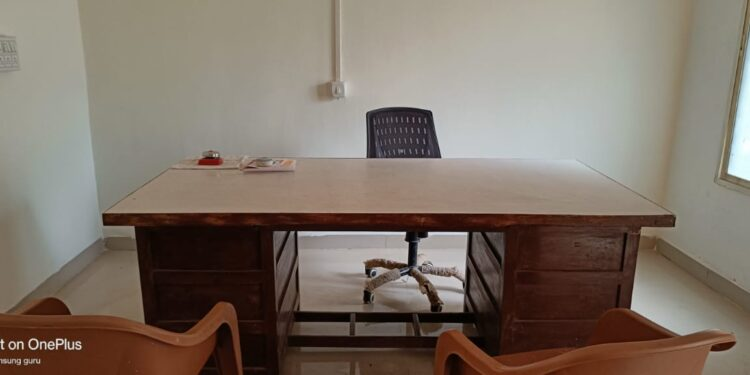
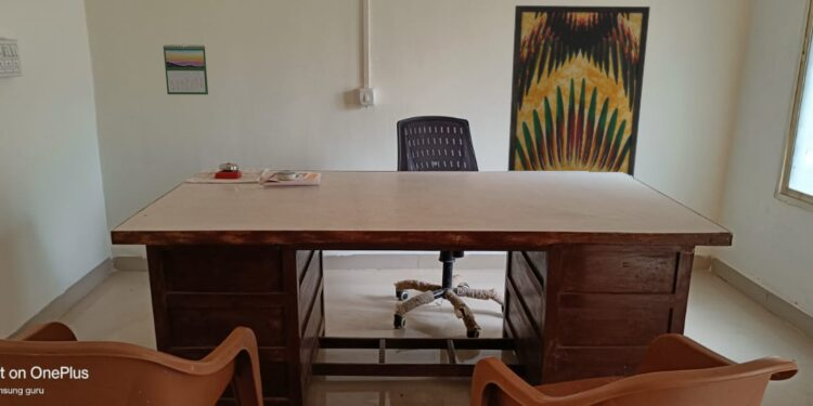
+ wall art [507,4,651,179]
+ calendar [163,42,209,95]
